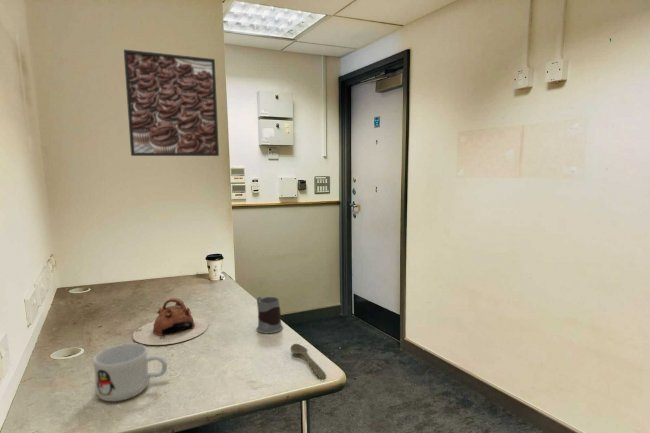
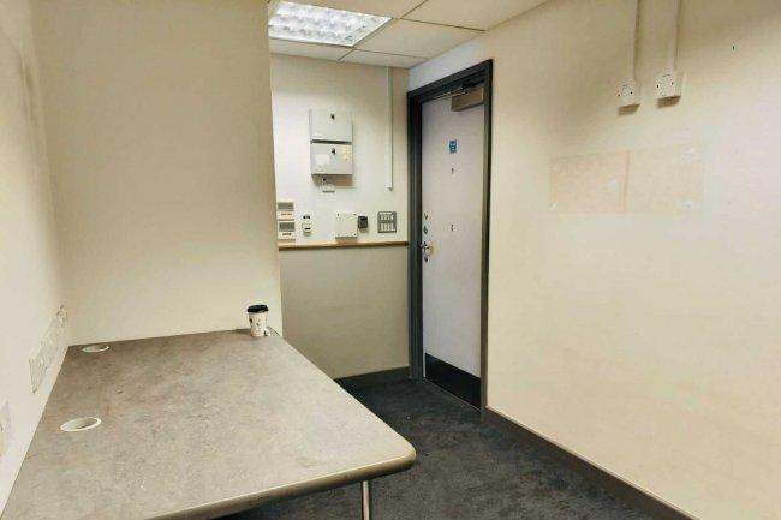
- teapot [132,297,209,346]
- spoon [290,343,327,379]
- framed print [123,48,220,157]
- mug [256,296,284,334]
- mug [93,342,168,402]
